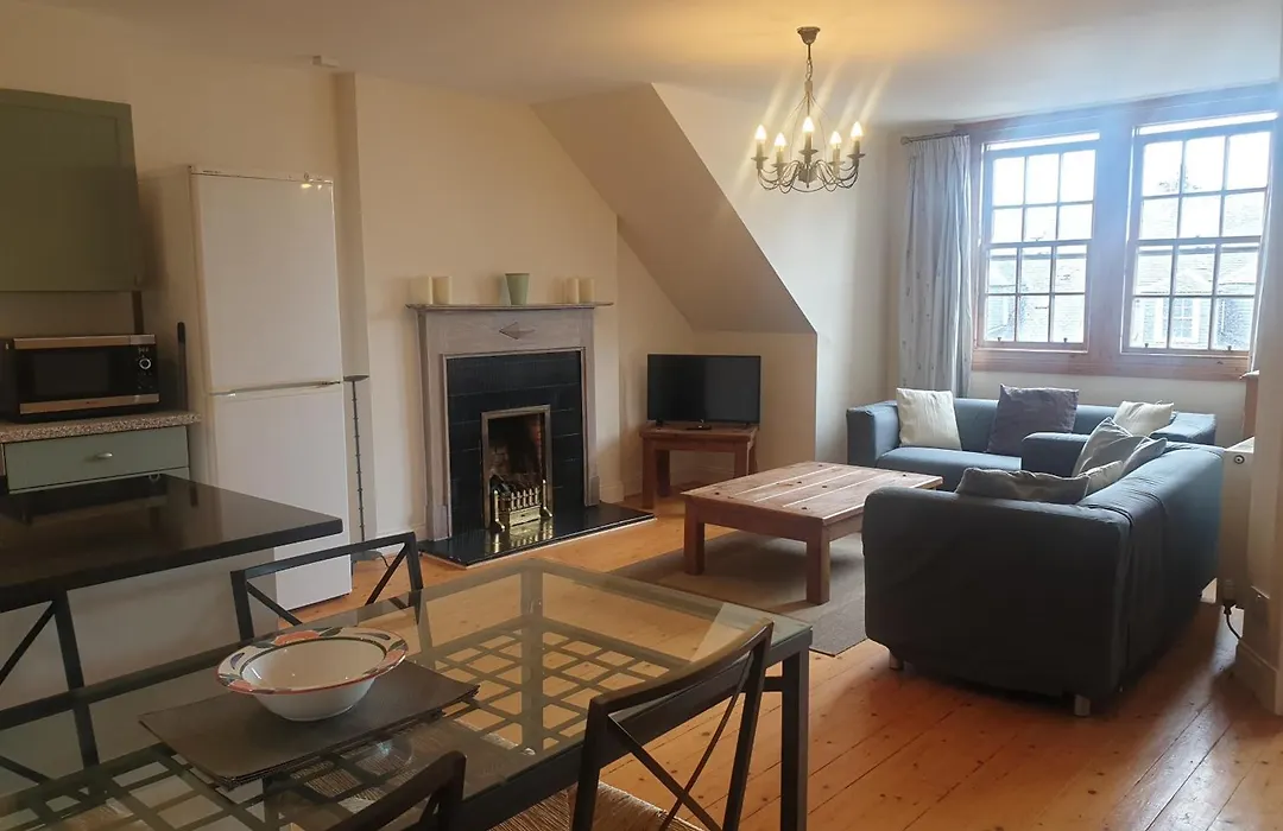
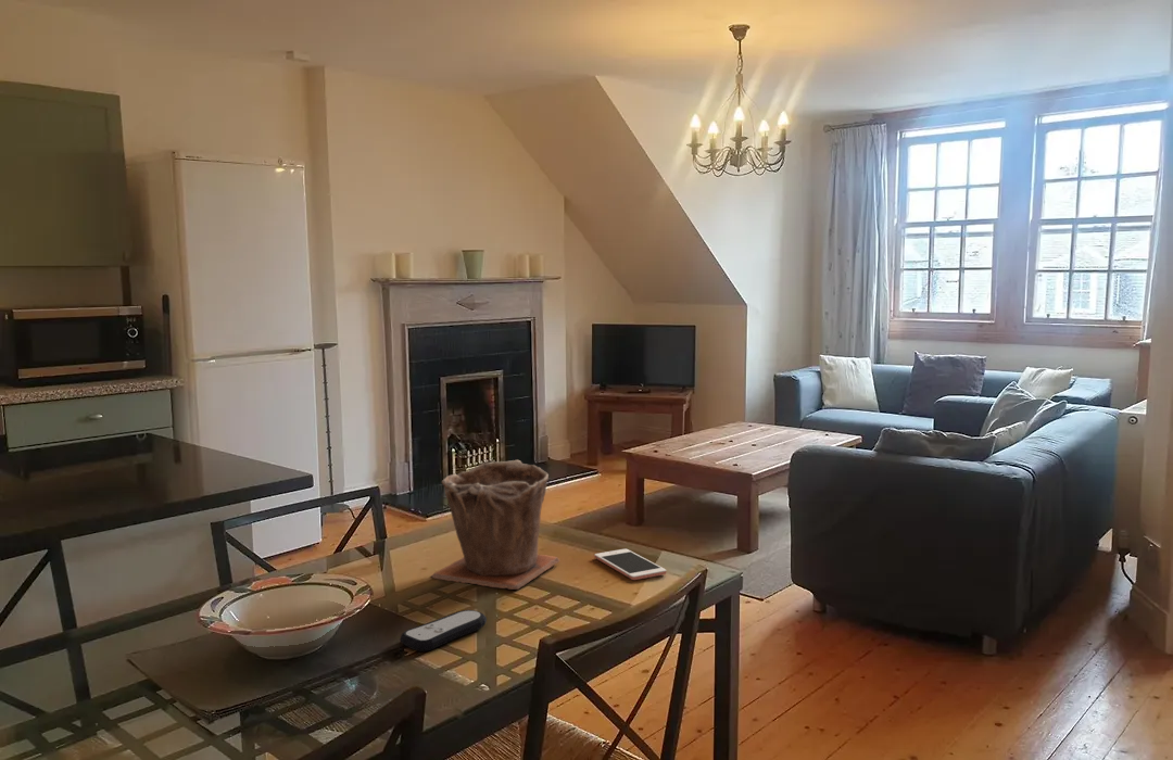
+ plant pot [430,459,560,591]
+ cell phone [593,548,667,581]
+ remote control [400,609,488,653]
